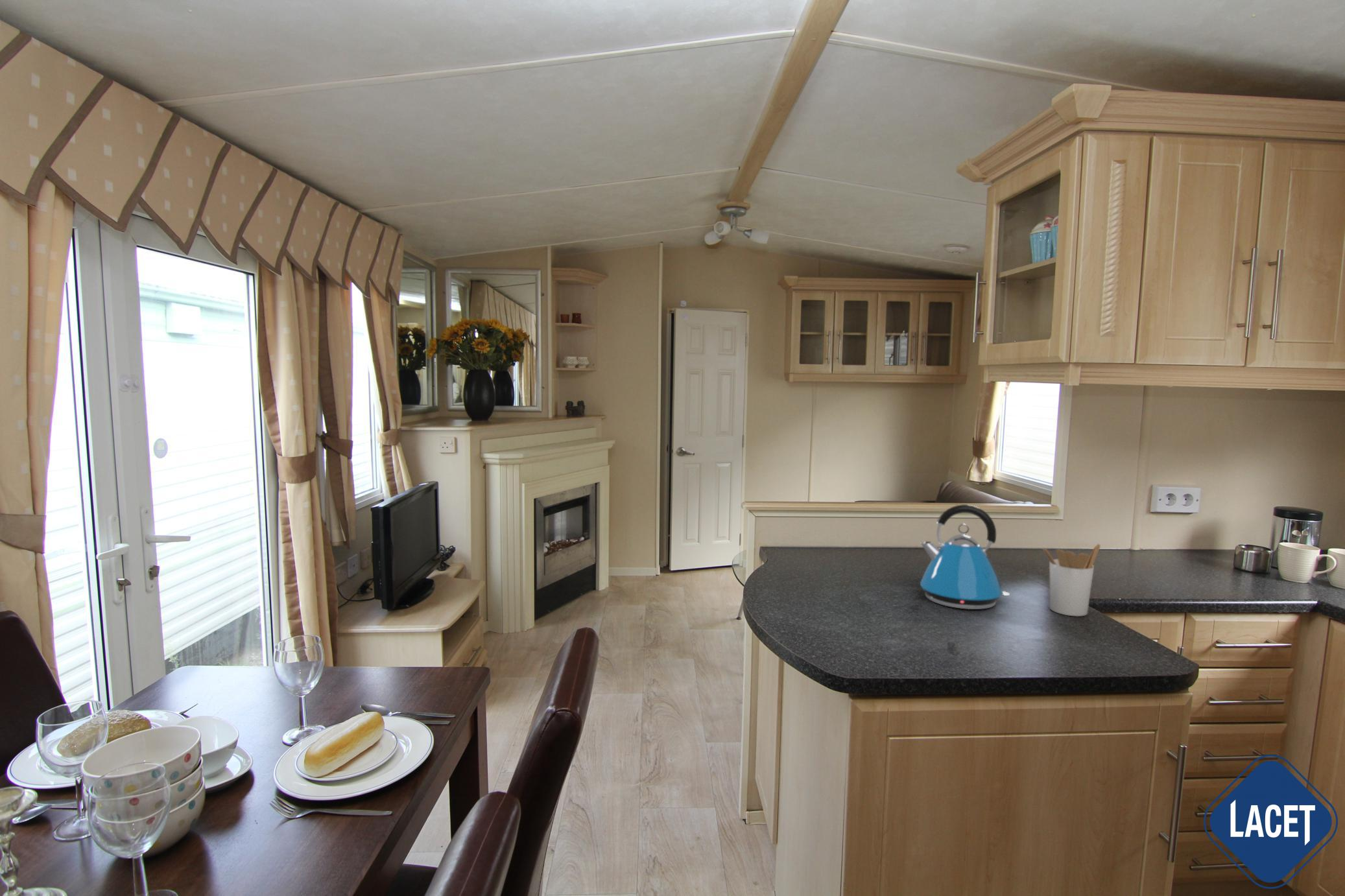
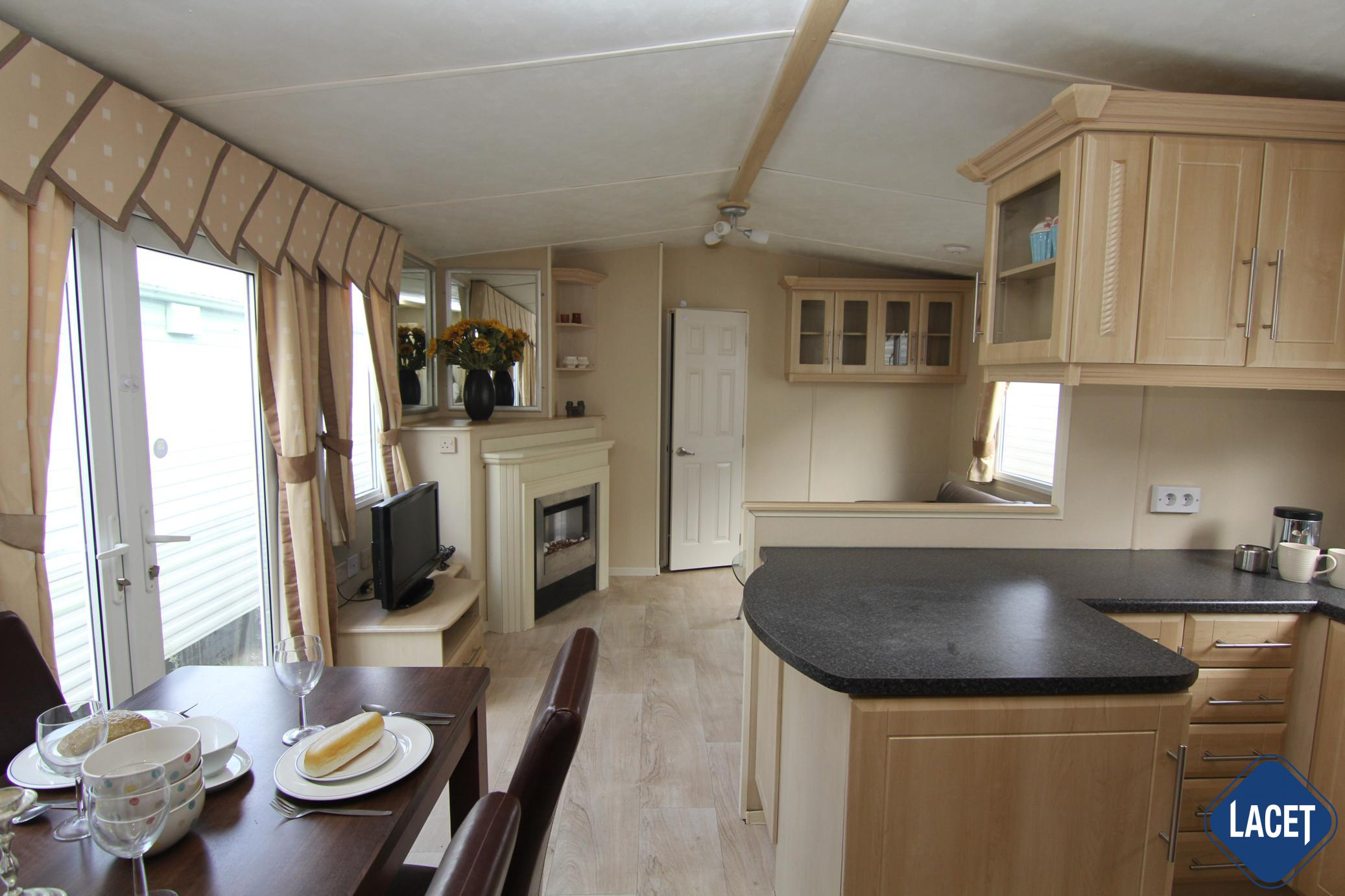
- utensil holder [1041,543,1101,617]
- kettle [920,504,1010,610]
